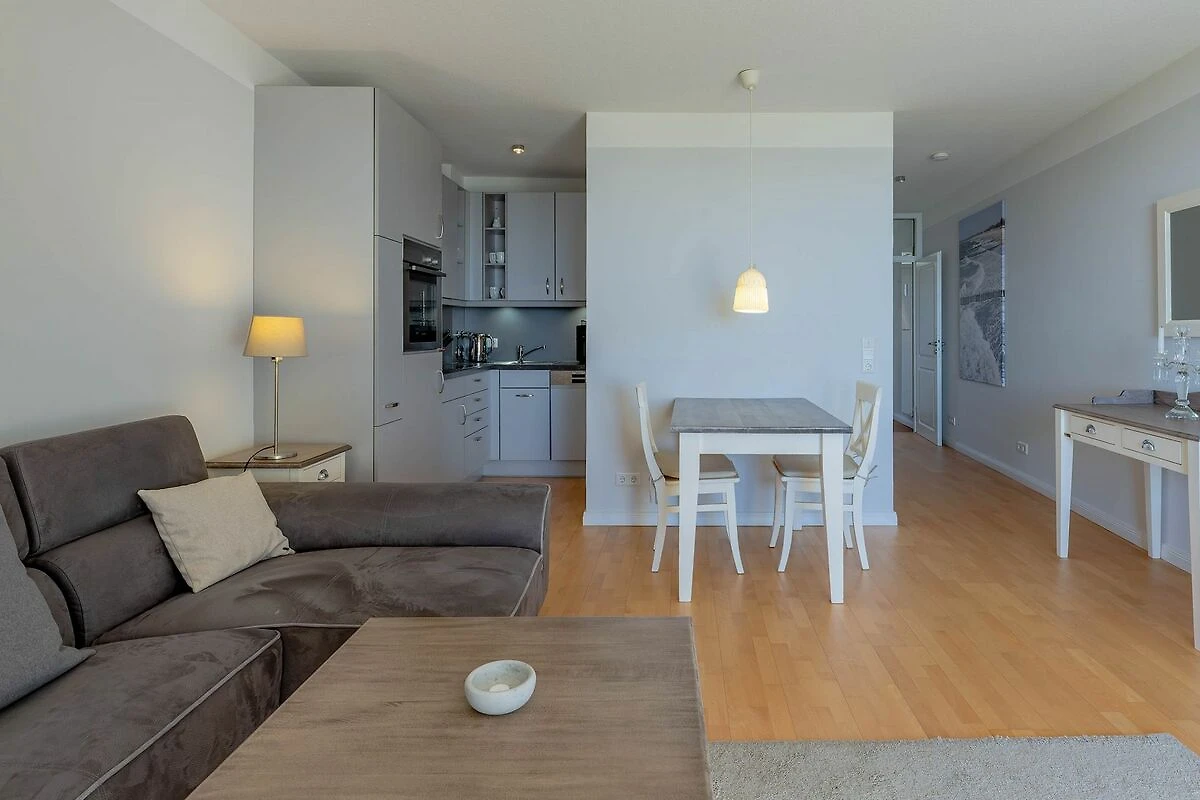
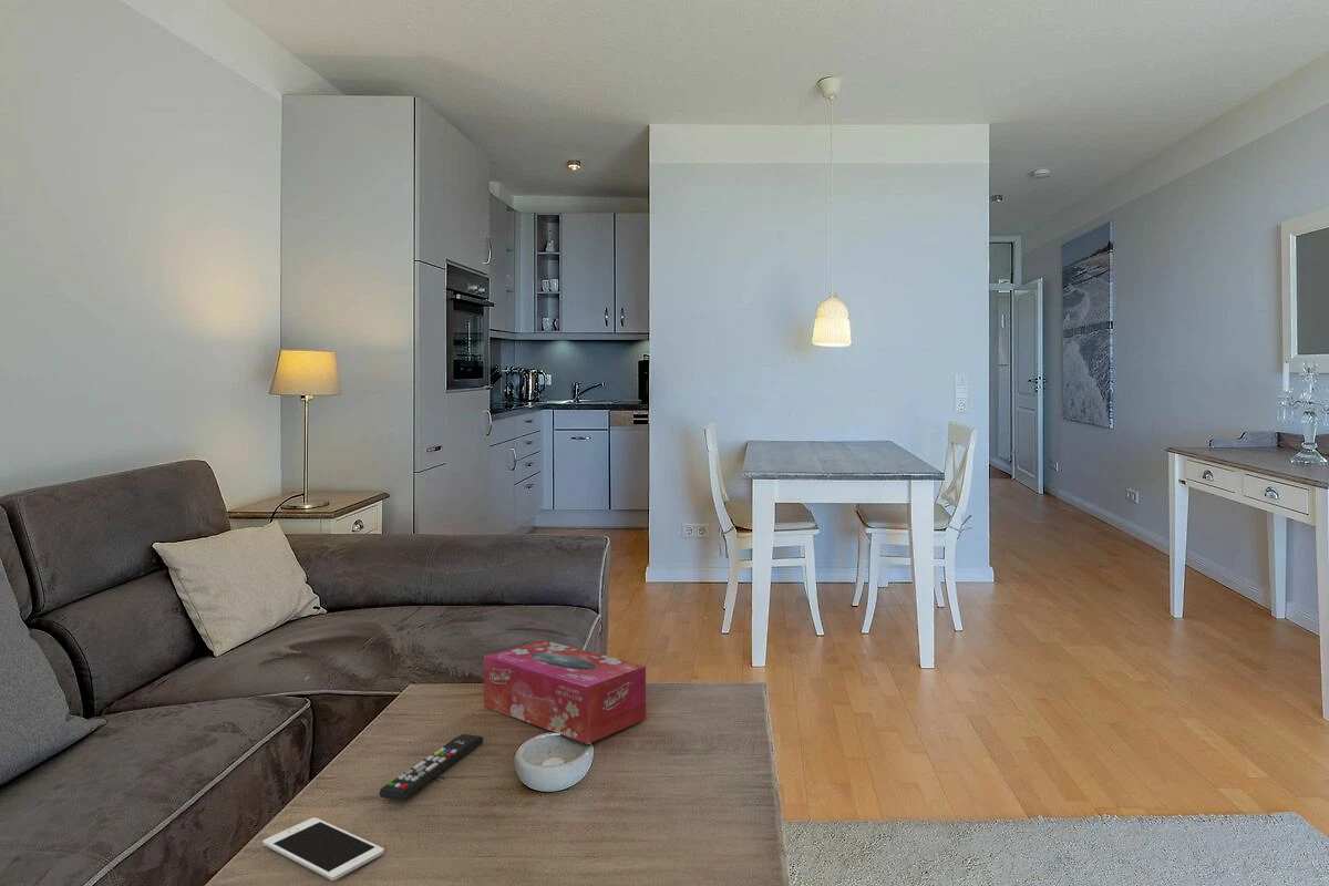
+ remote control [379,733,484,802]
+ cell phone [261,816,385,882]
+ tissue box [483,639,647,745]
